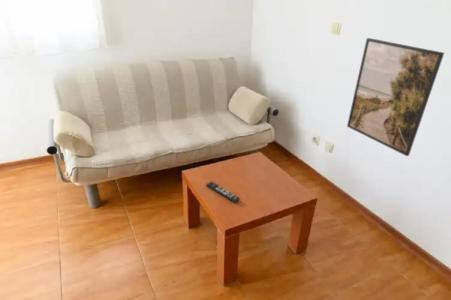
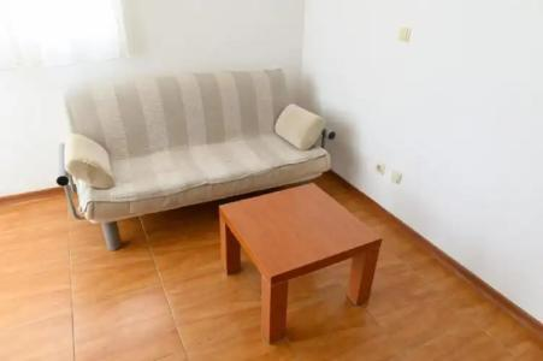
- remote control [205,181,241,204]
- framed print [346,37,445,157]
